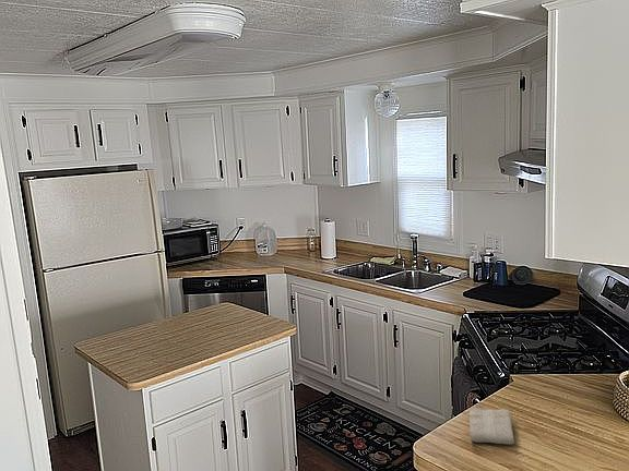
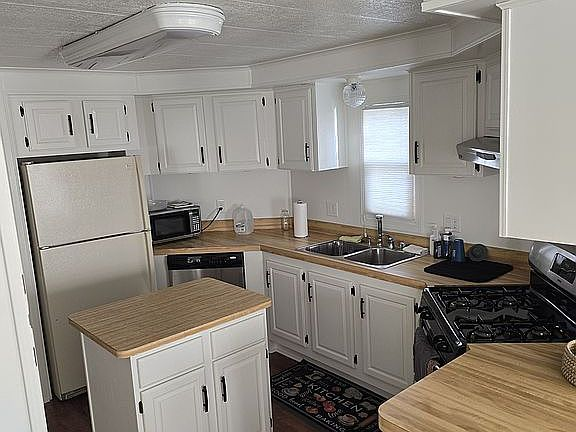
- washcloth [468,407,515,445]
